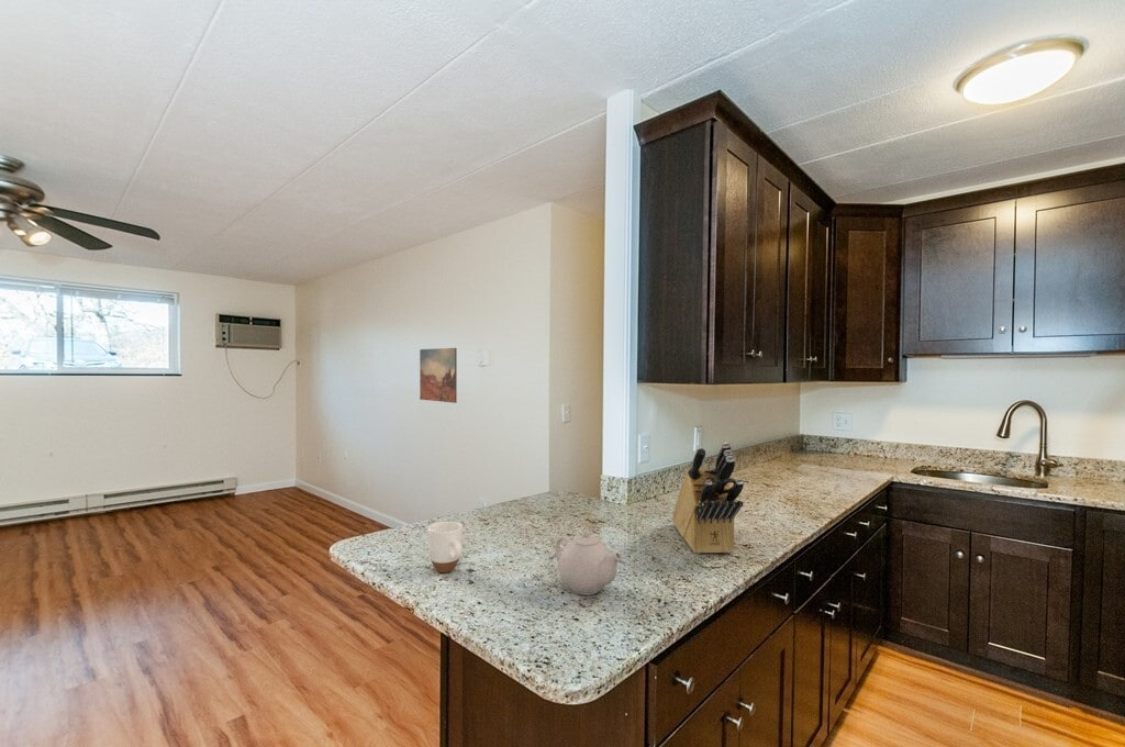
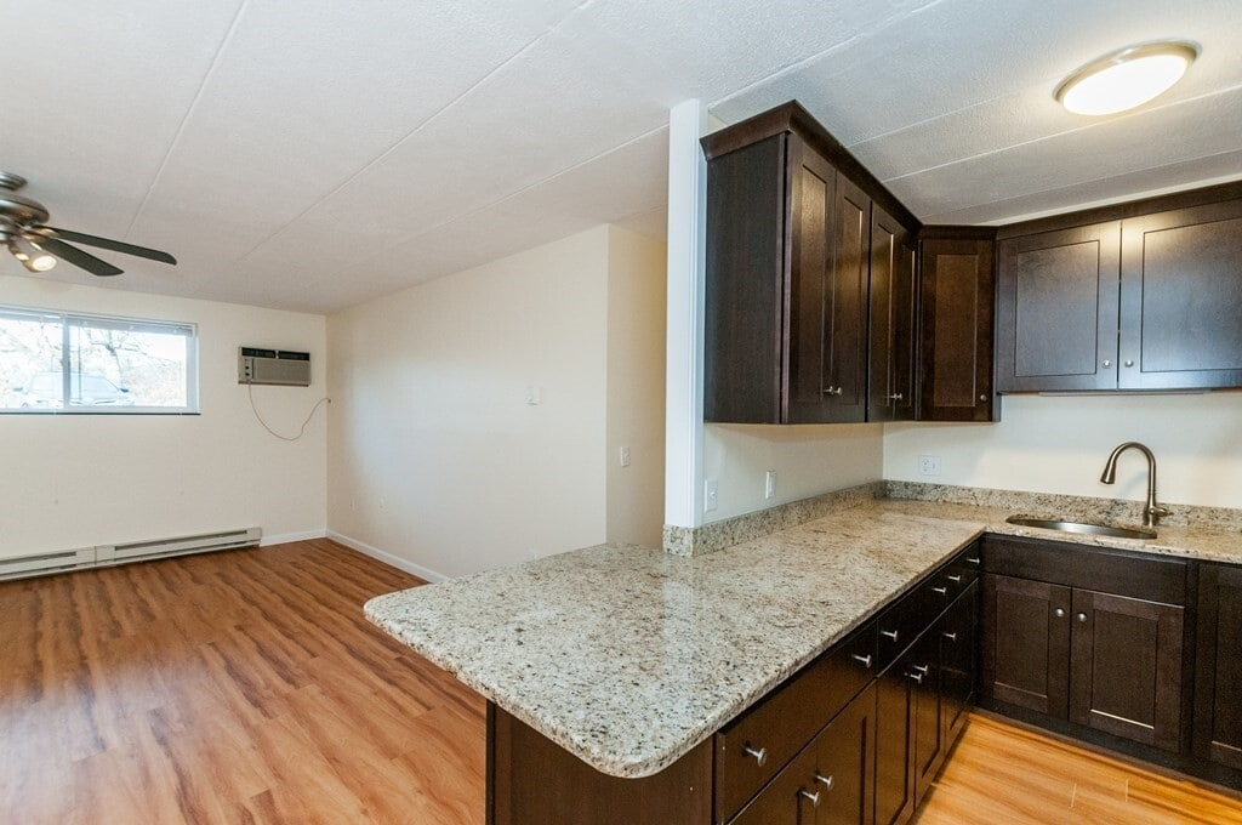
- knife block [671,442,745,555]
- mug [427,521,464,573]
- wall art [419,347,458,404]
- teapot [554,528,623,597]
